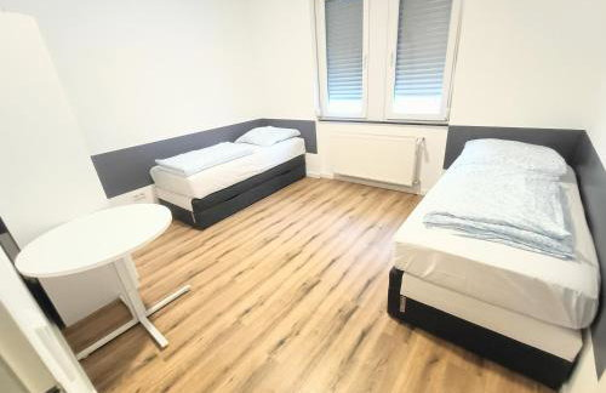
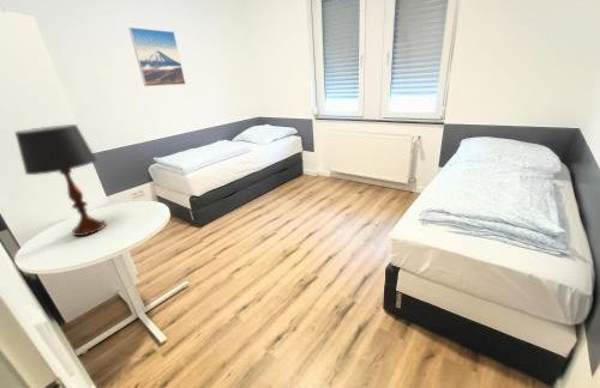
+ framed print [127,26,186,87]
+ table lamp [13,123,107,237]
